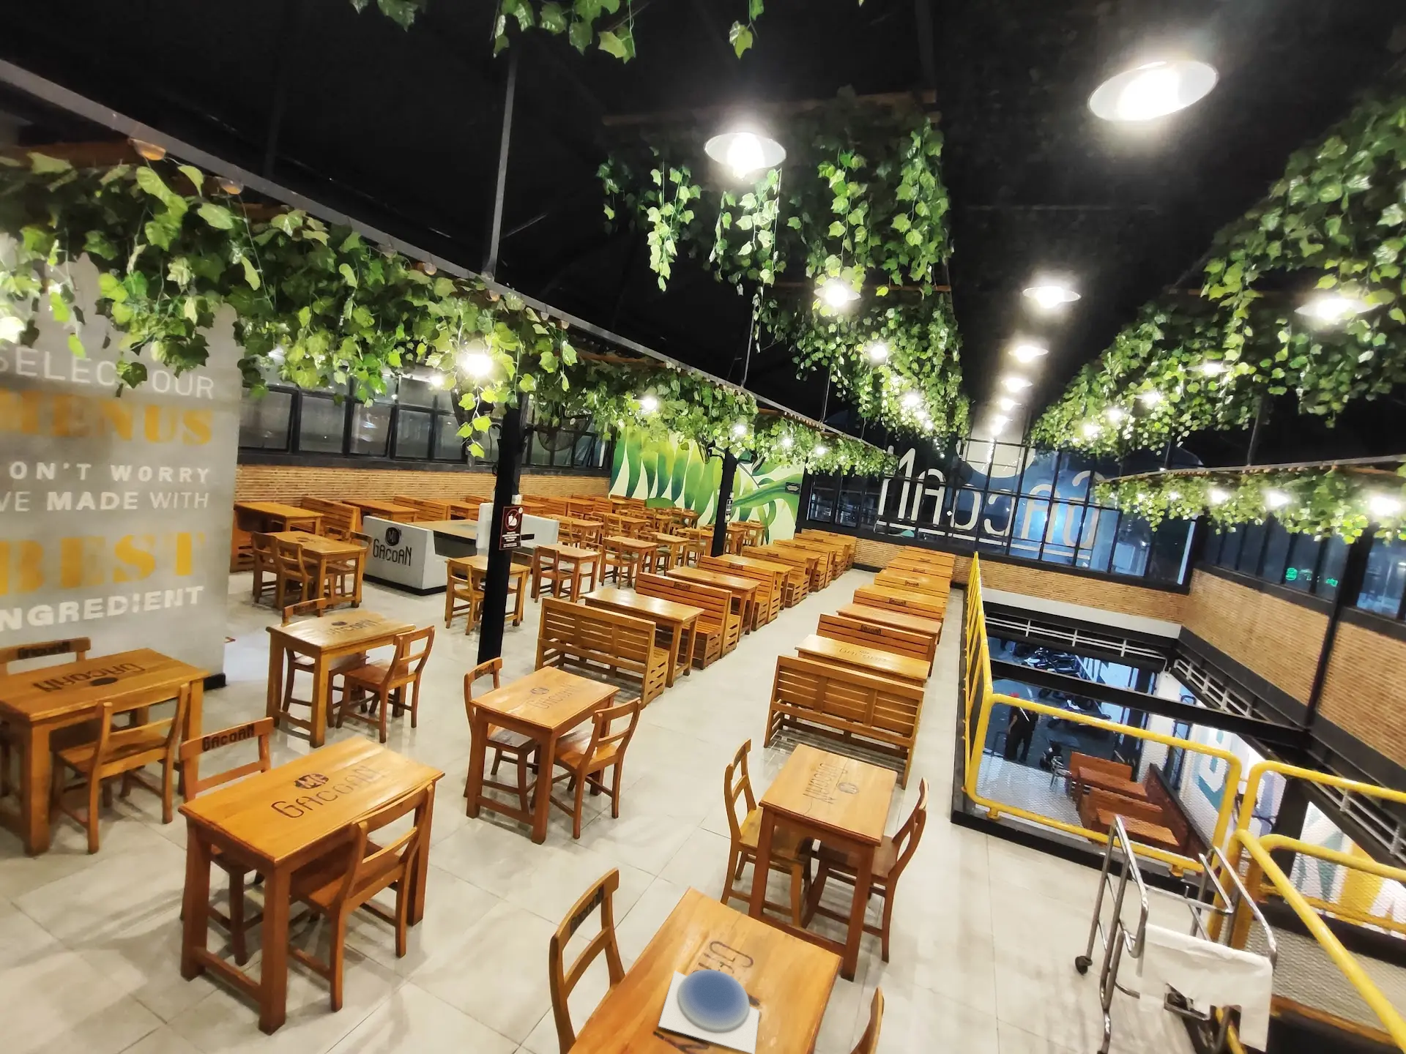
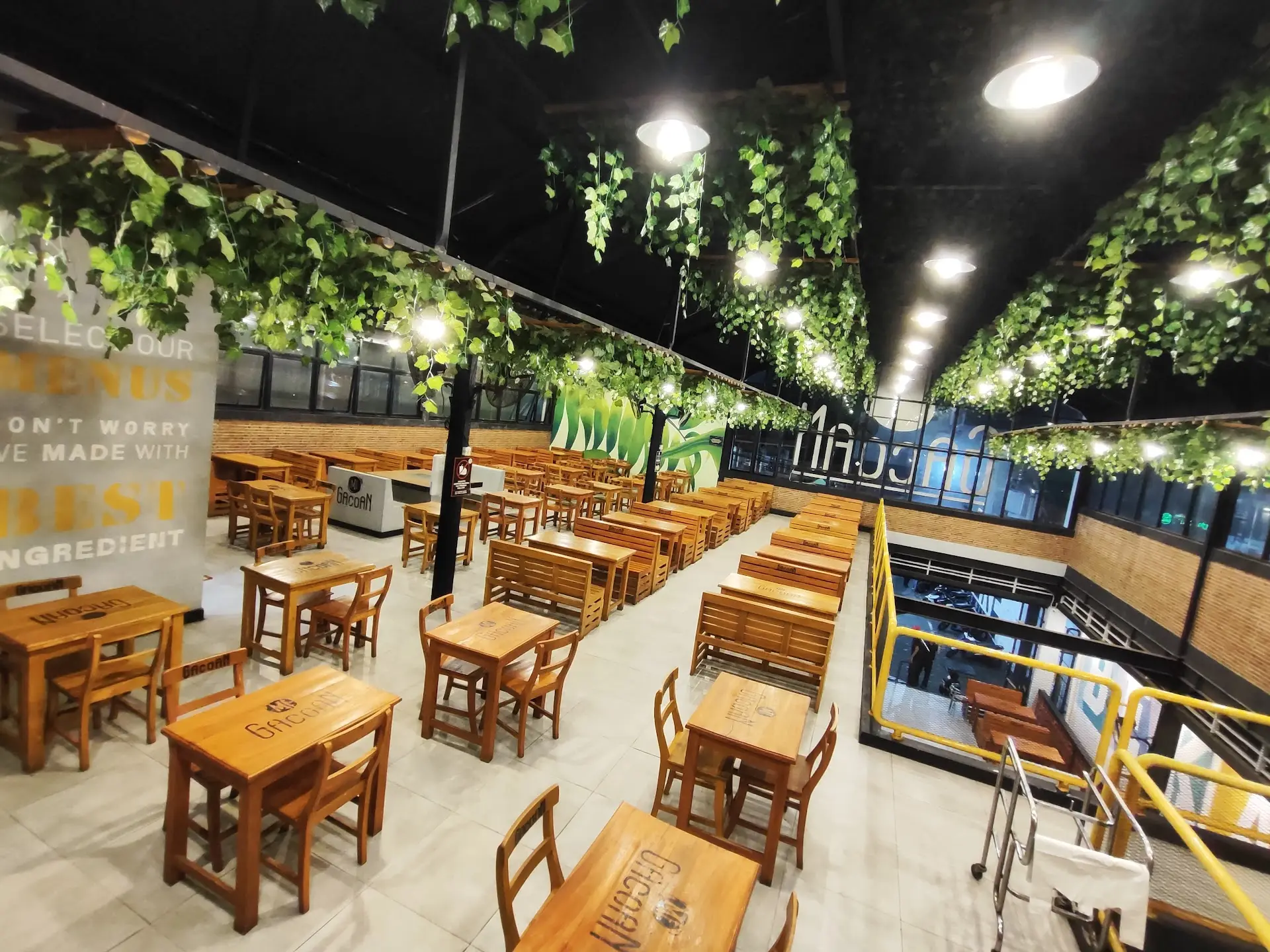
- plate [658,969,761,1054]
